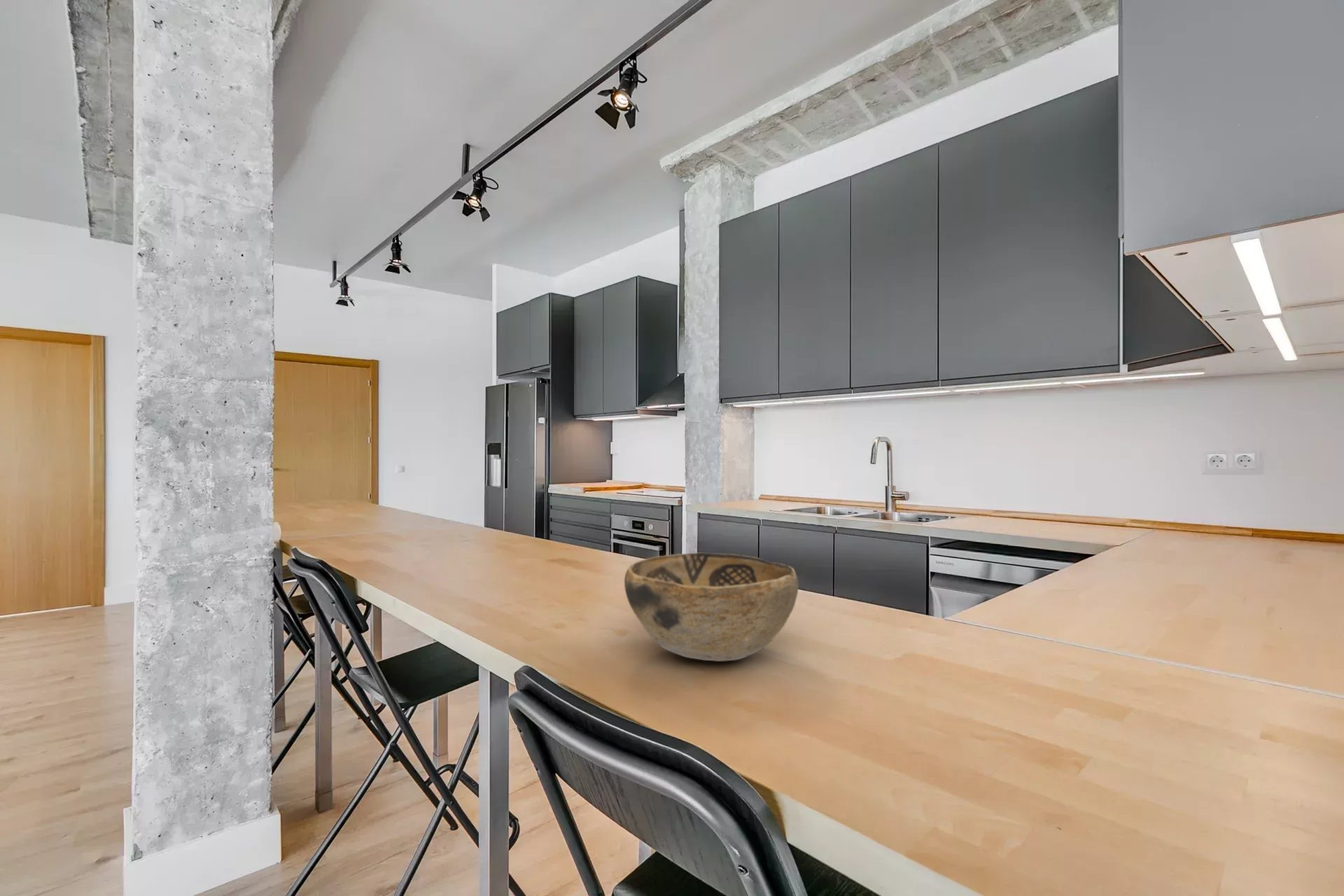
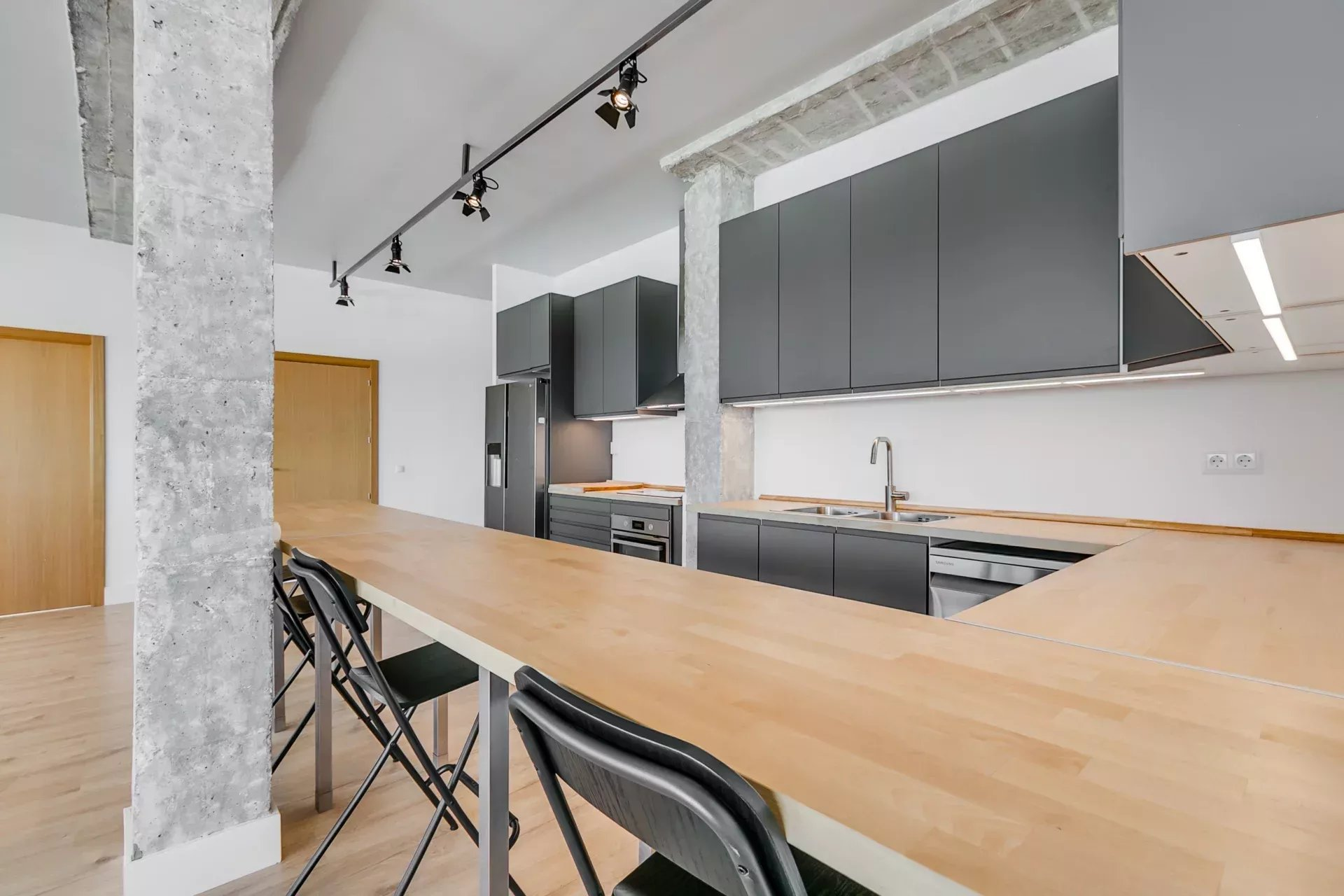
- decorative bowl [624,552,799,662]
